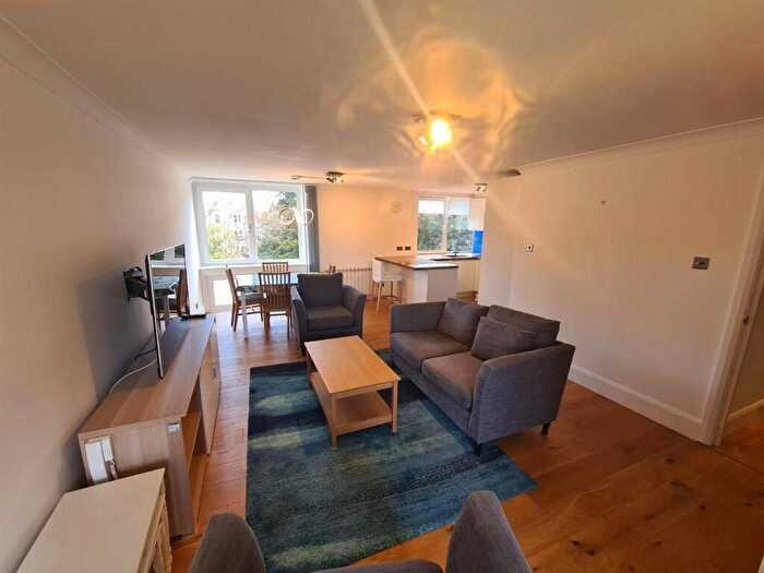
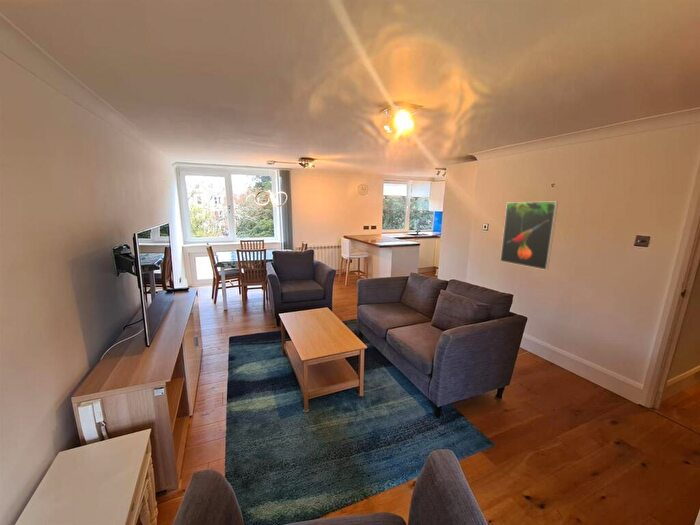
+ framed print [499,200,559,271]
